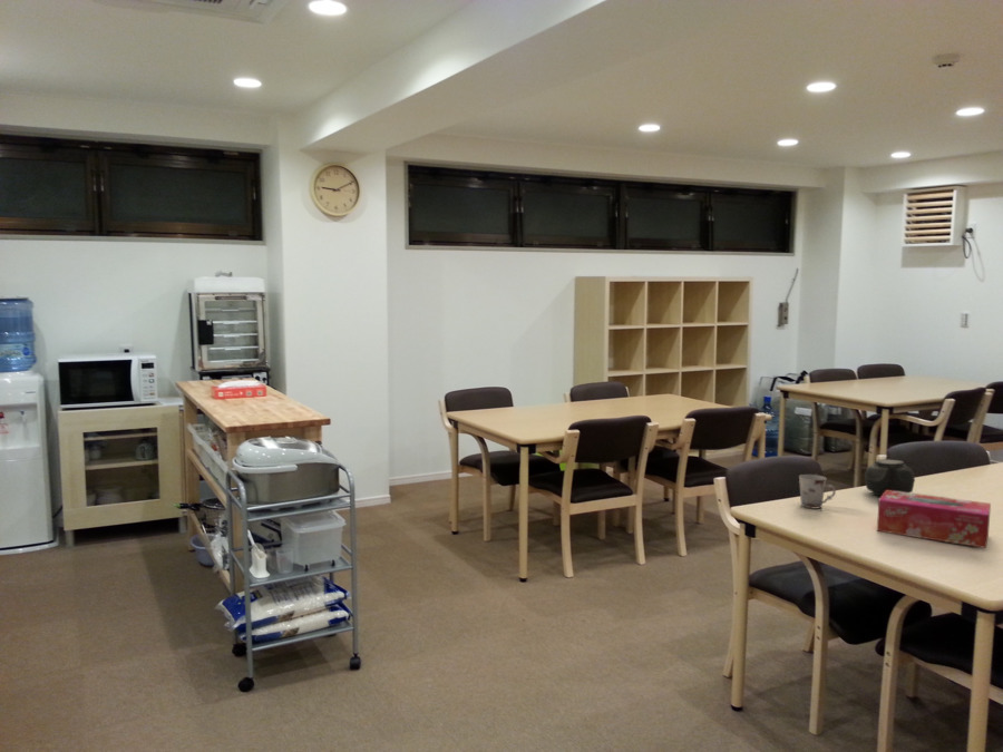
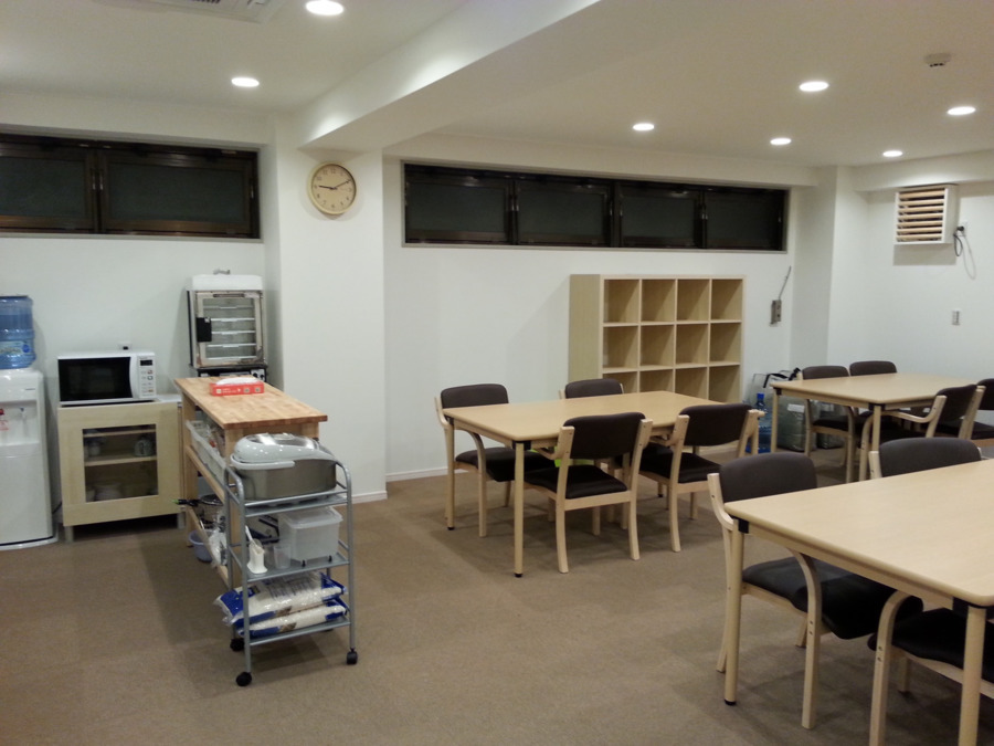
- teapot [864,457,919,497]
- cup [798,473,837,509]
- tissue box [876,490,992,549]
